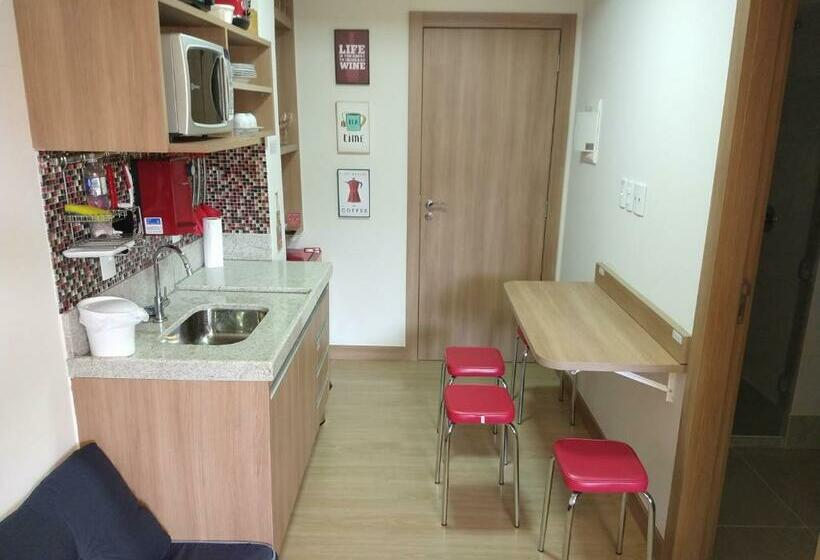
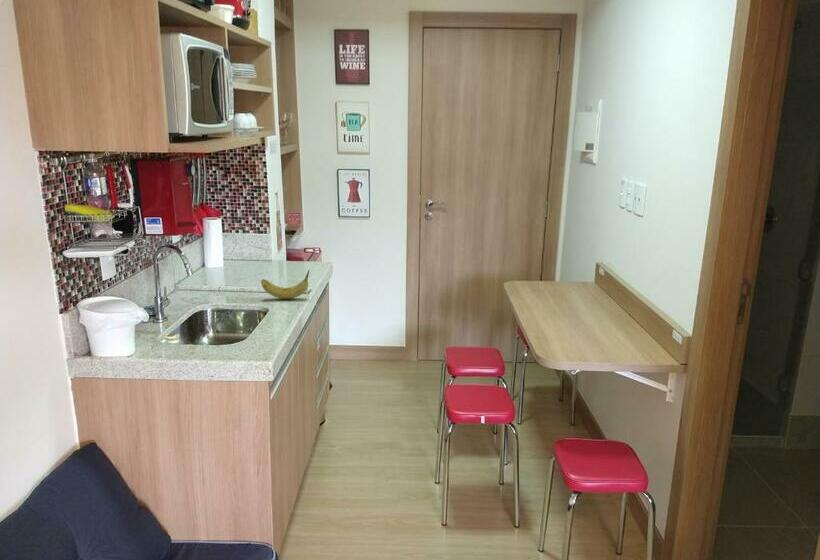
+ fruit [260,268,311,300]
